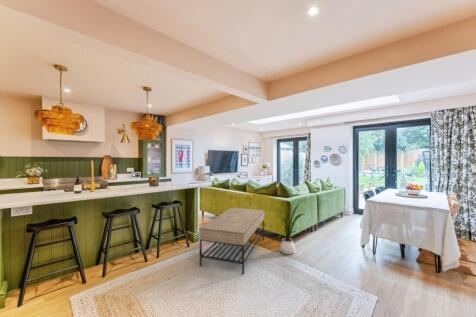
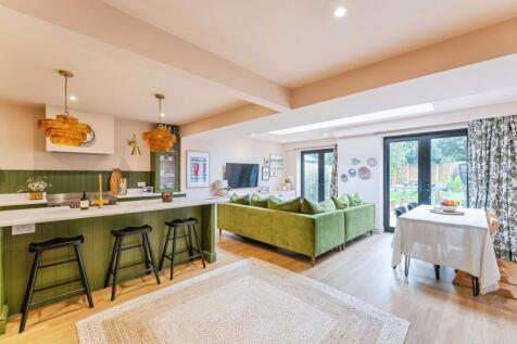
- house plant [277,203,305,255]
- coffee table [198,207,265,275]
